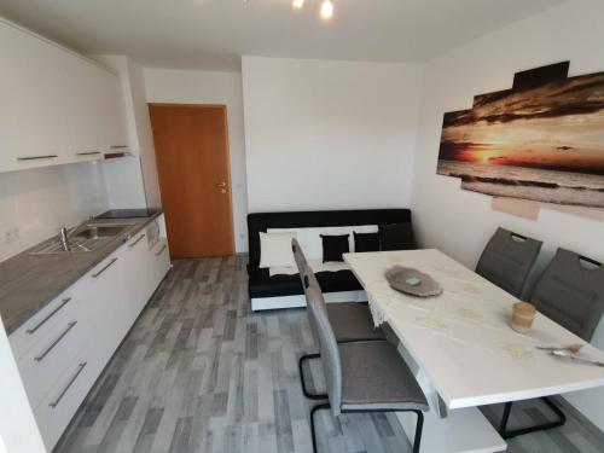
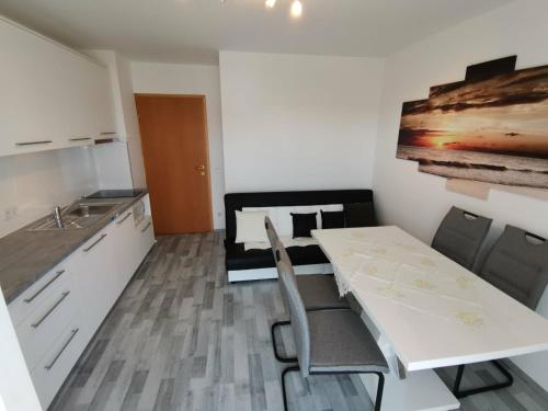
- coffee cup [510,301,538,335]
- decorative bowl [384,263,443,297]
- spoon [535,342,604,367]
